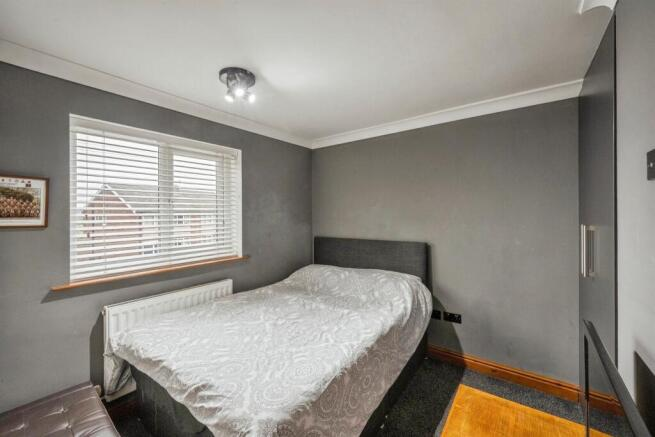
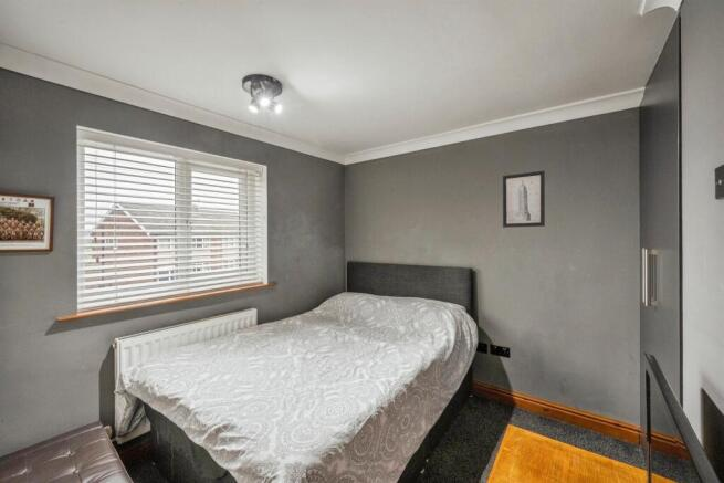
+ wall art [502,170,546,229]
